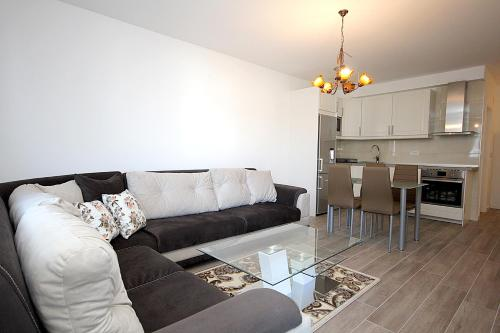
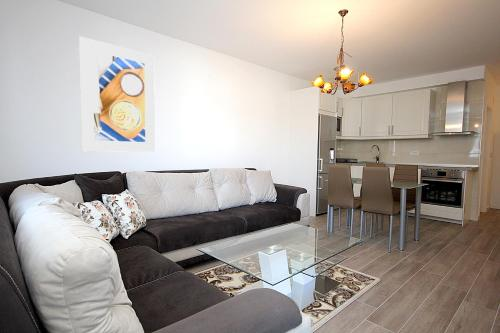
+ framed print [78,35,156,153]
